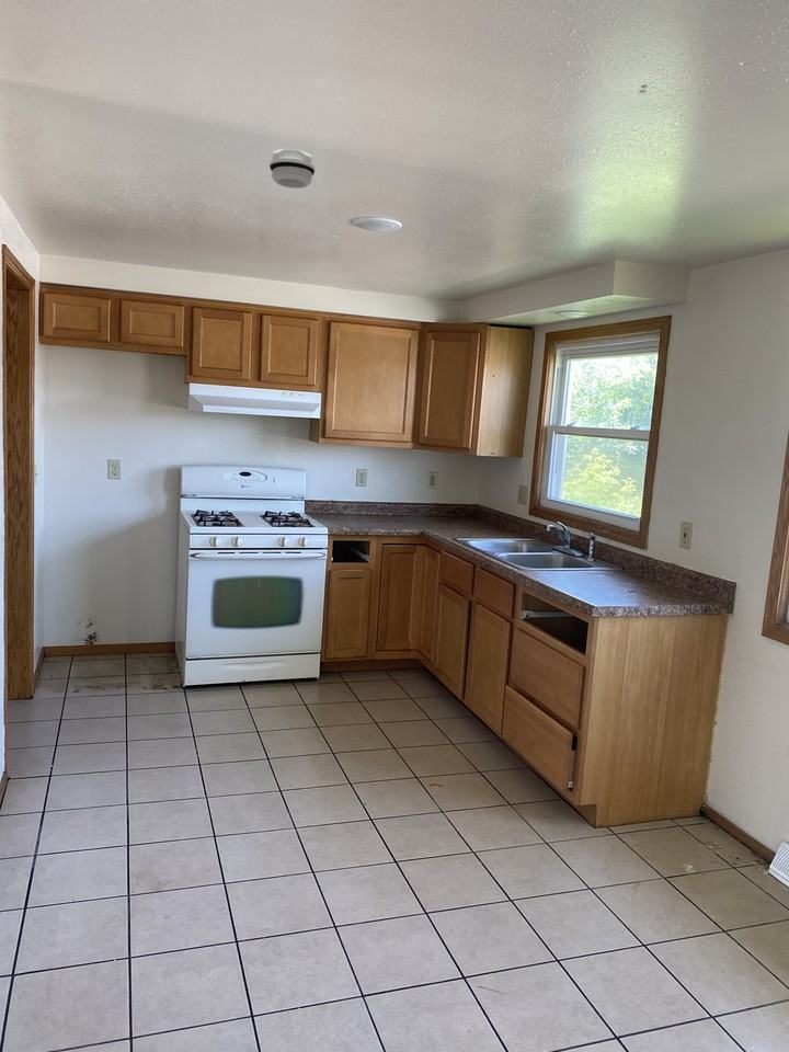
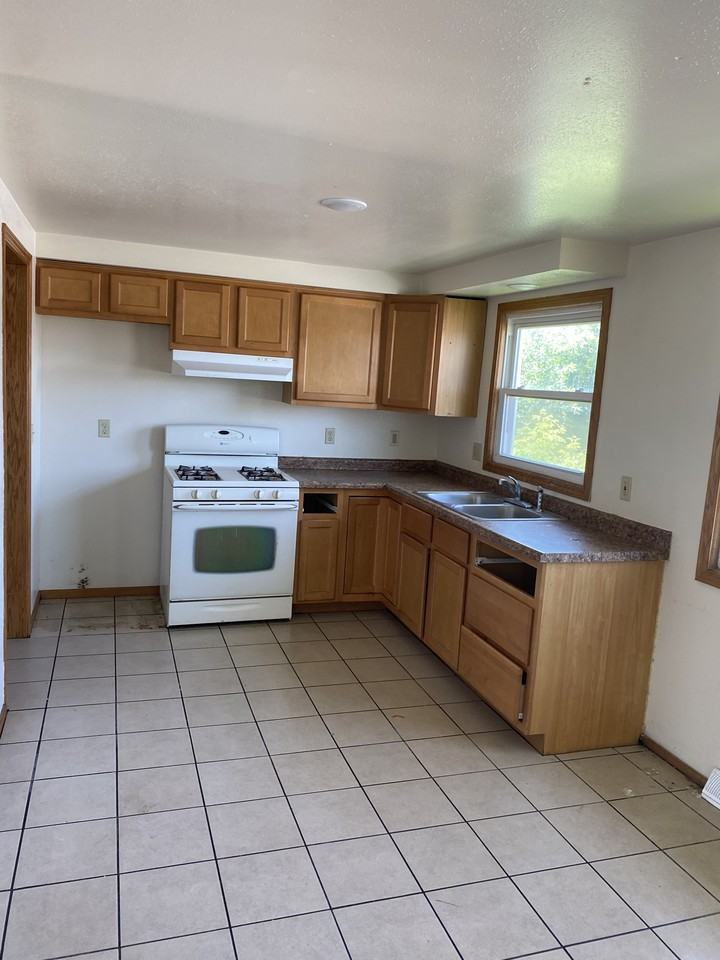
- smoke detector [268,148,317,190]
